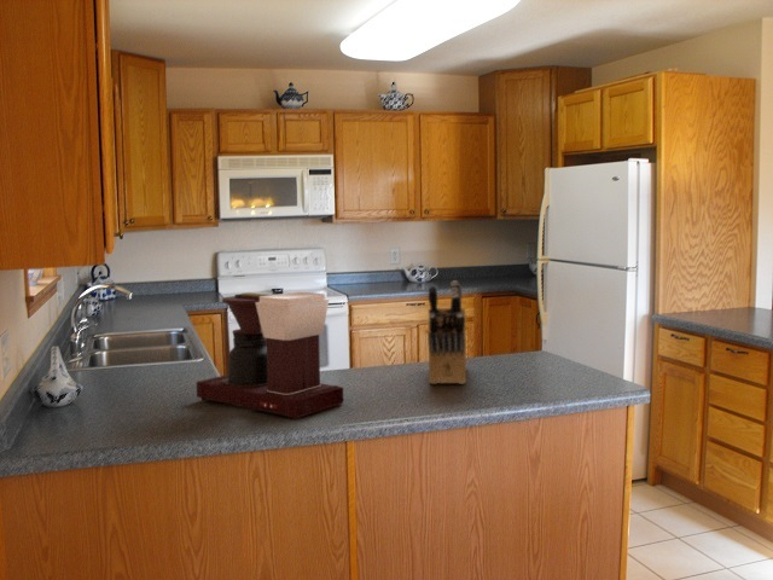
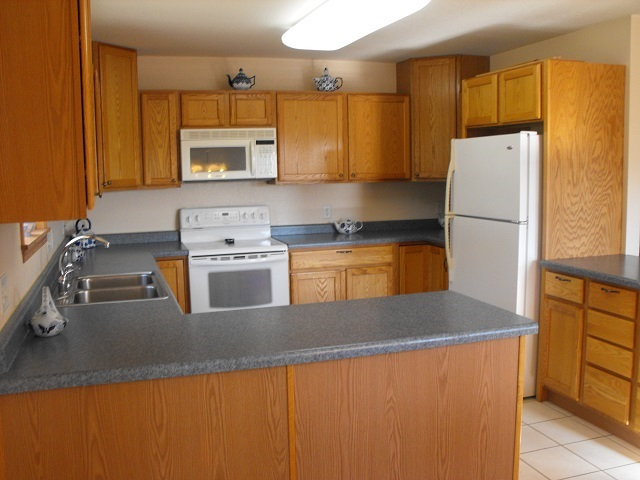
- knife block [426,279,467,385]
- coffee maker [196,291,344,420]
